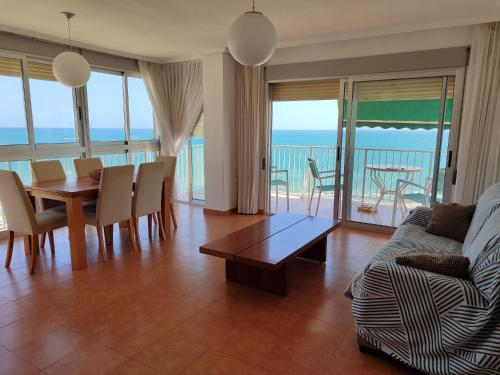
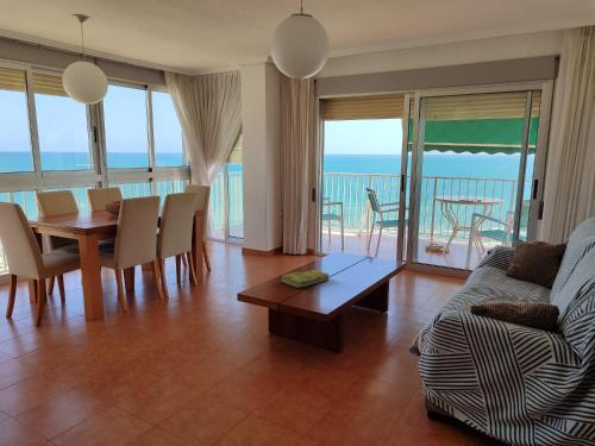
+ book [280,268,330,289]
